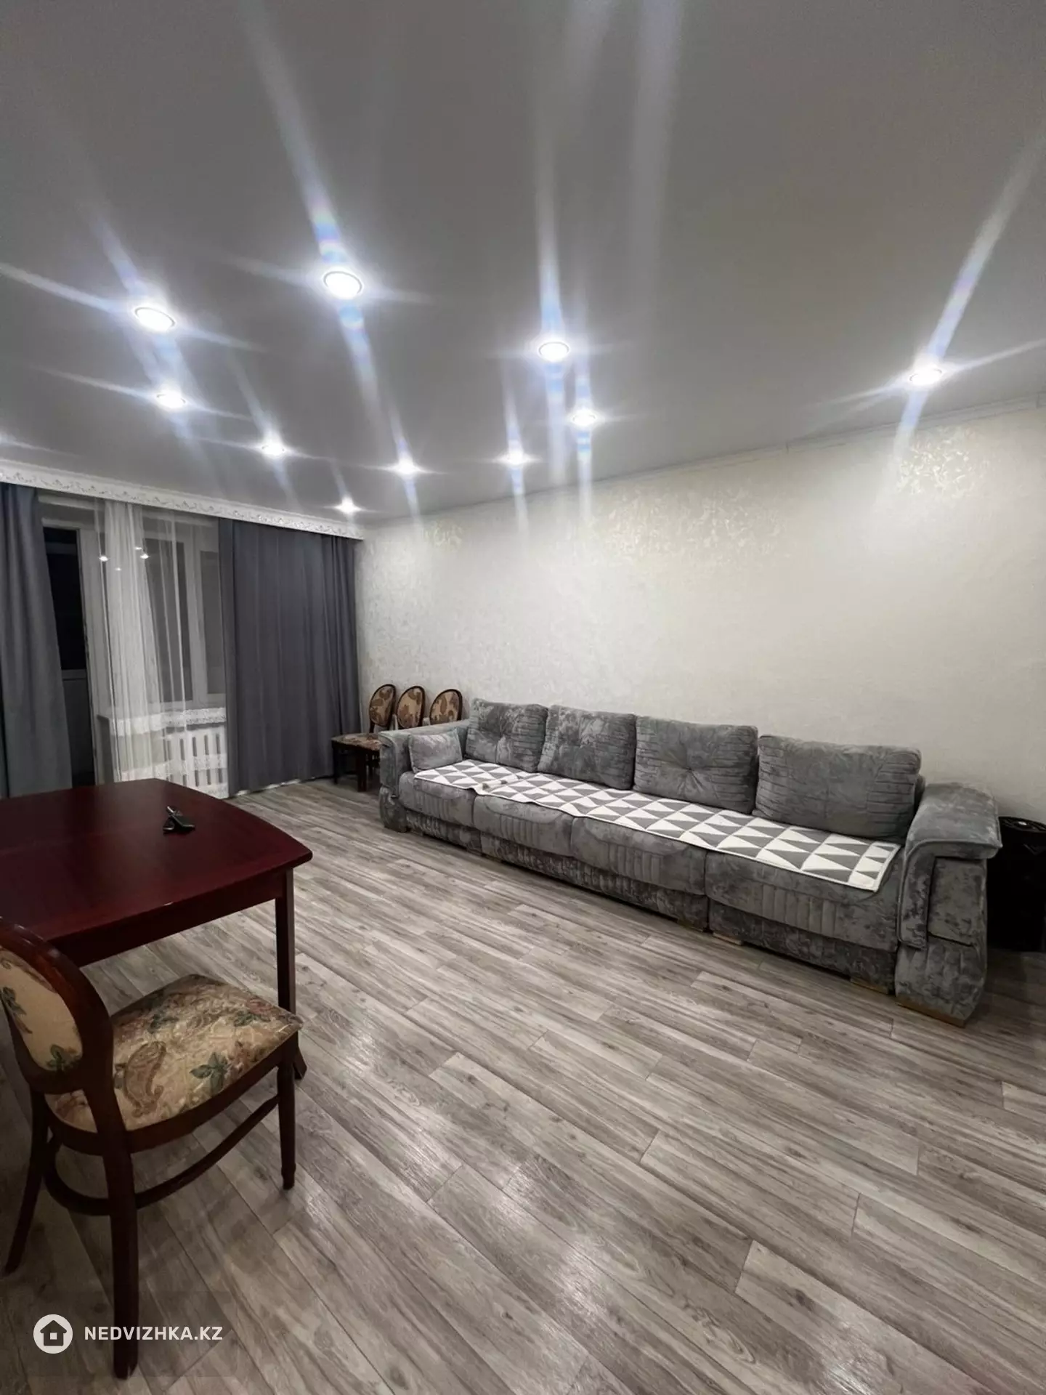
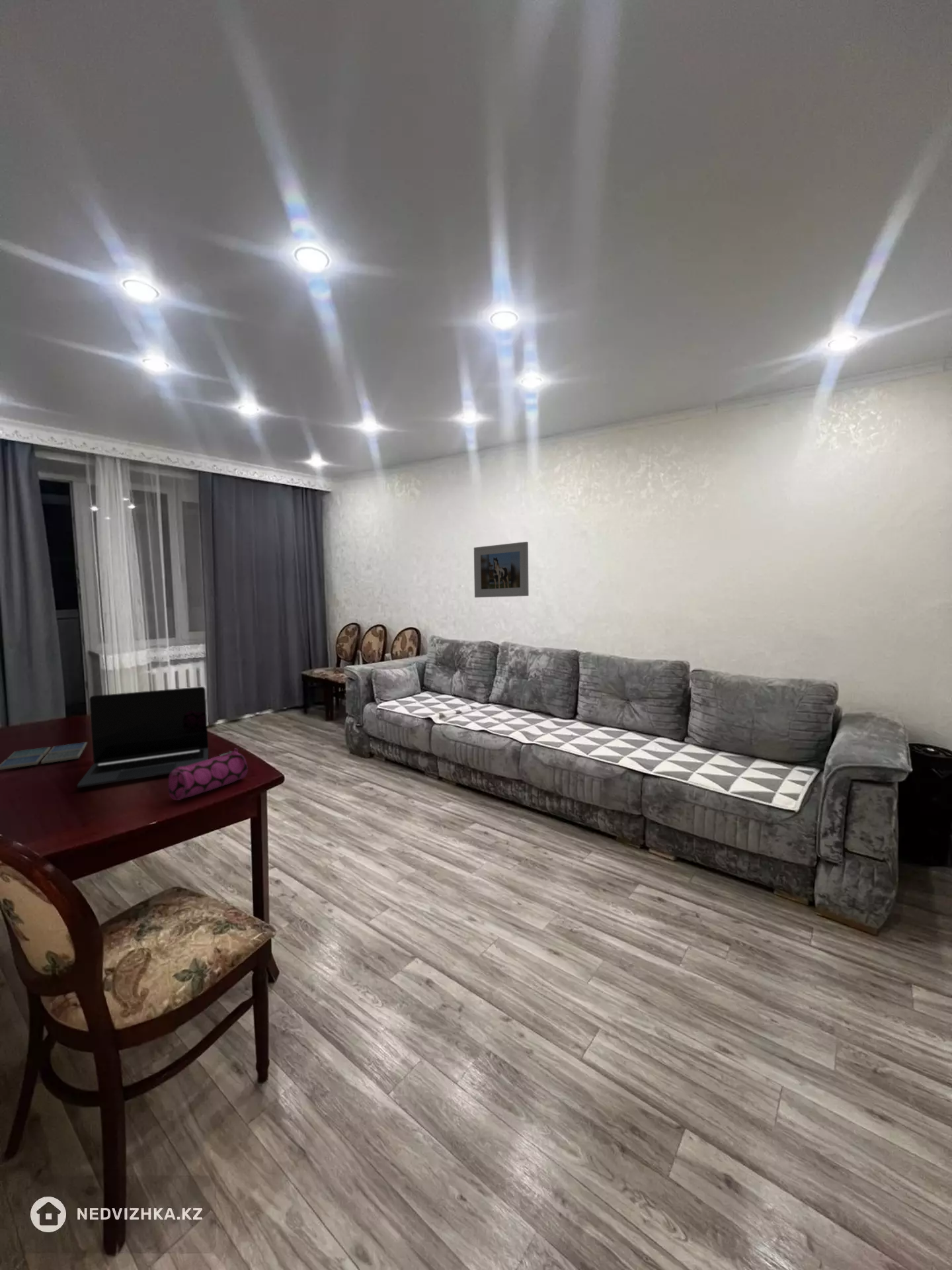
+ laptop [77,686,209,788]
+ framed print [473,541,530,598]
+ drink coaster [0,741,88,771]
+ pencil case [168,748,249,801]
